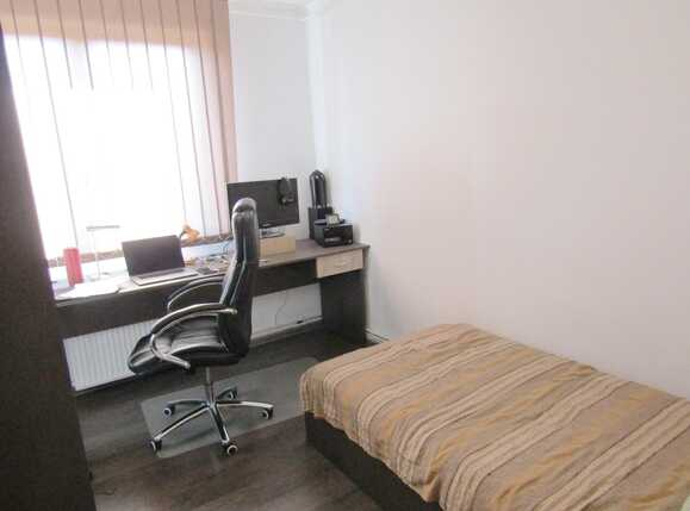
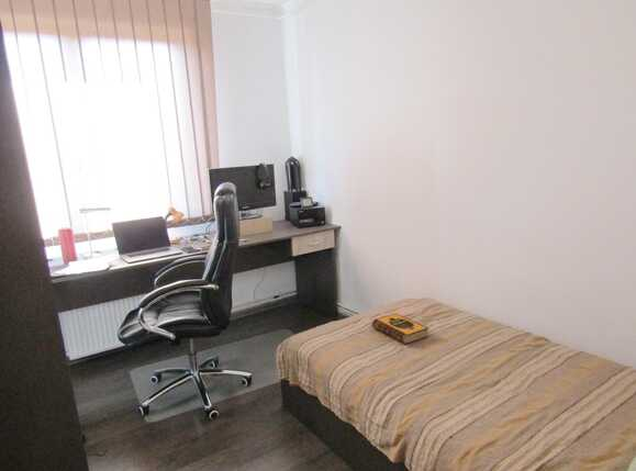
+ hardback book [371,313,429,346]
